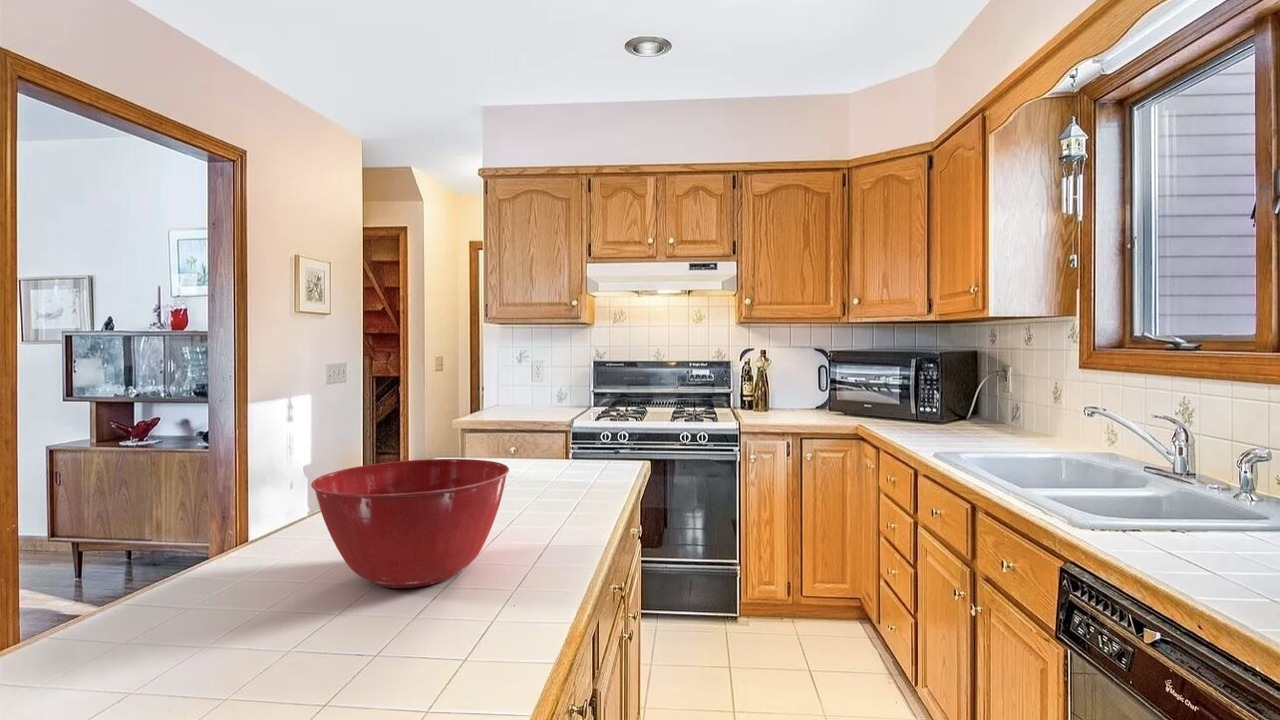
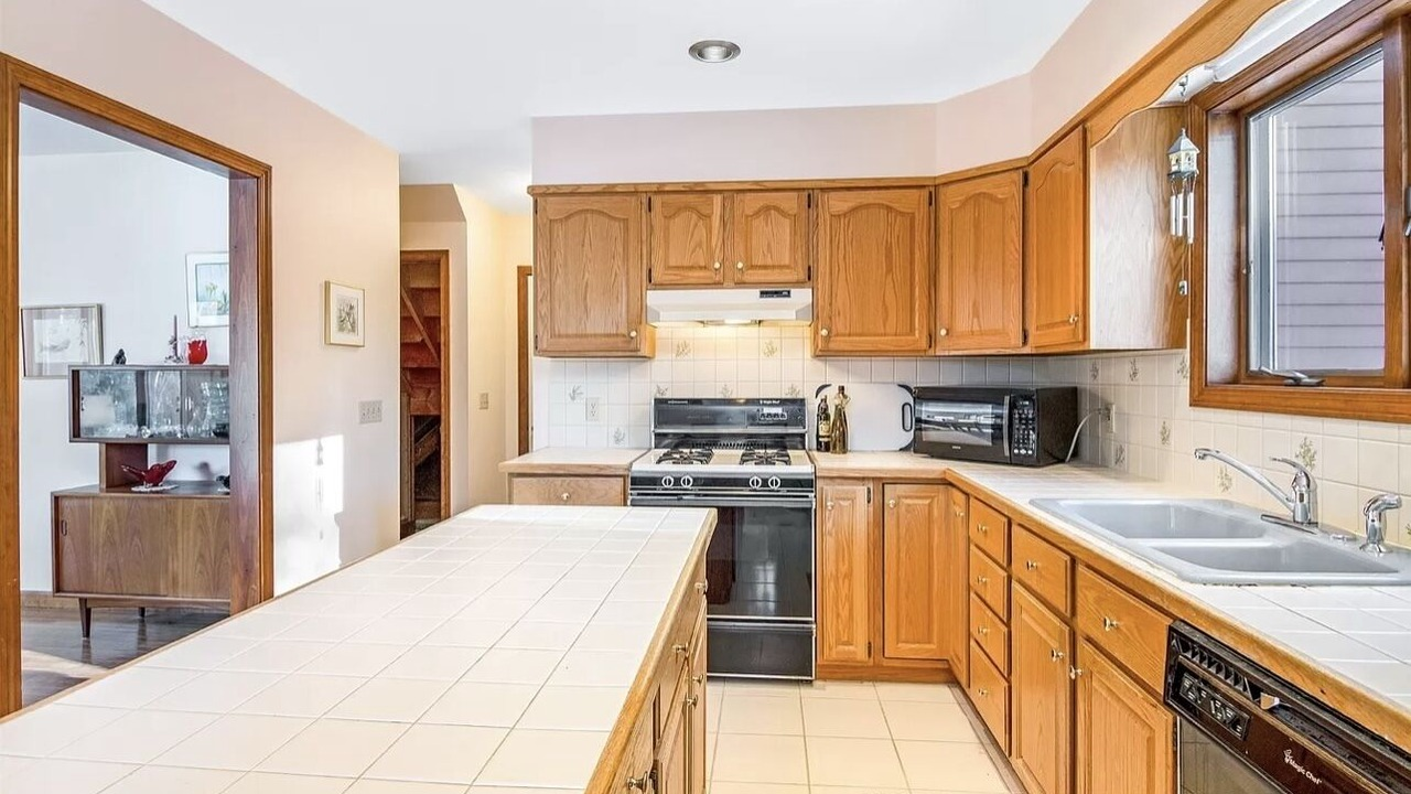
- mixing bowl [310,458,510,589]
